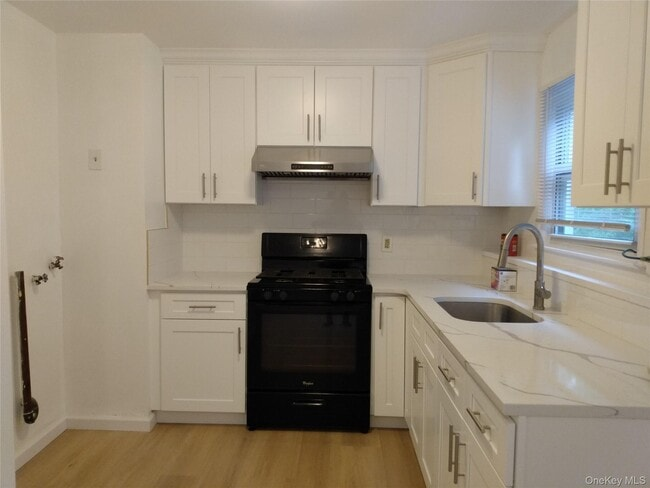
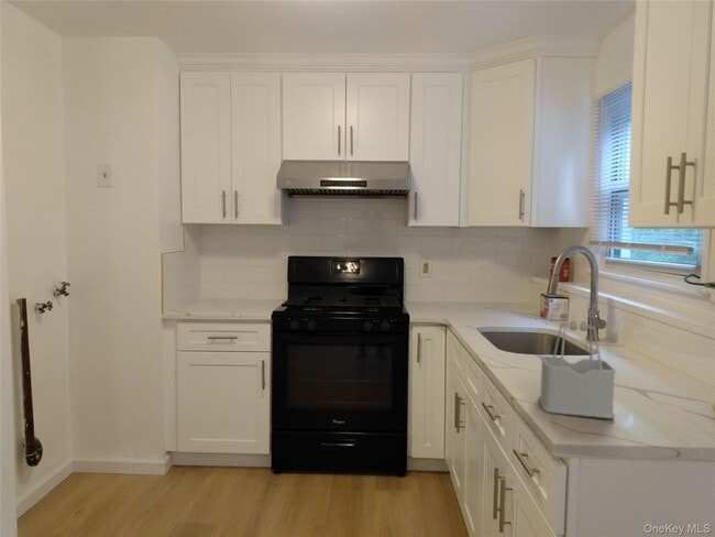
+ utensil holder [538,300,617,420]
